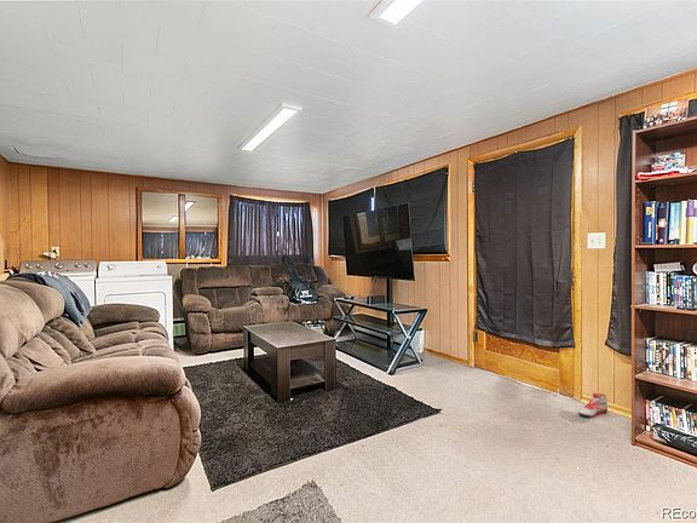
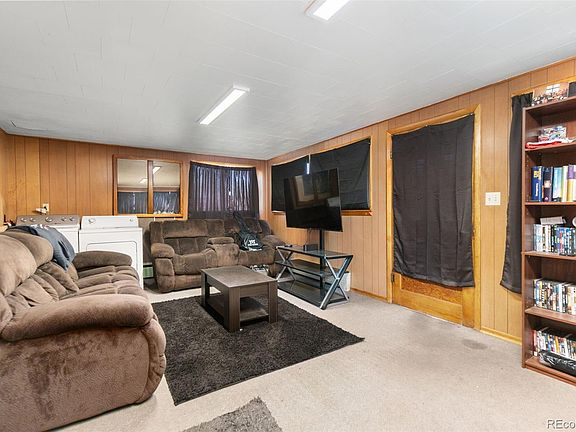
- sneaker [577,392,609,419]
